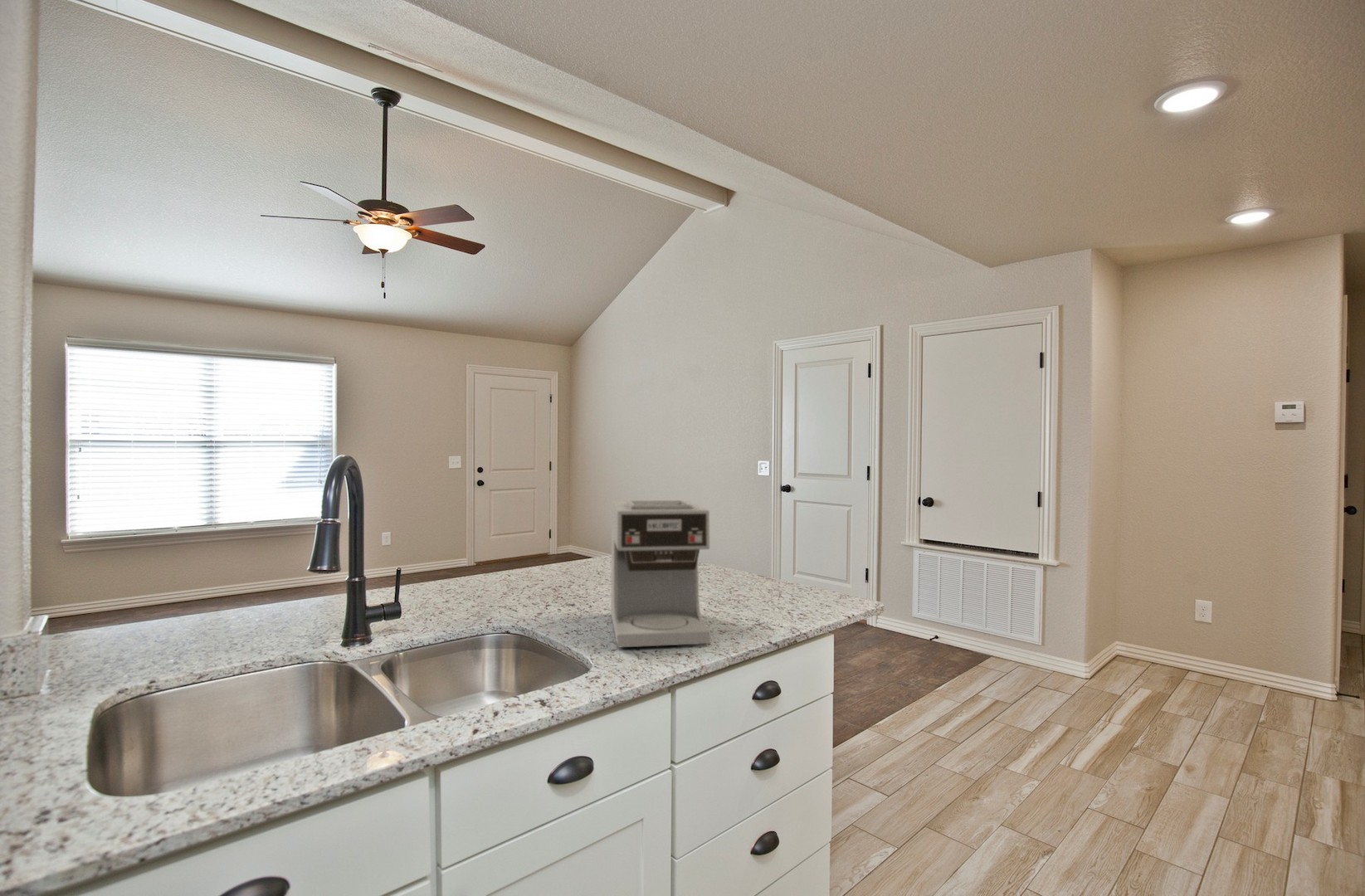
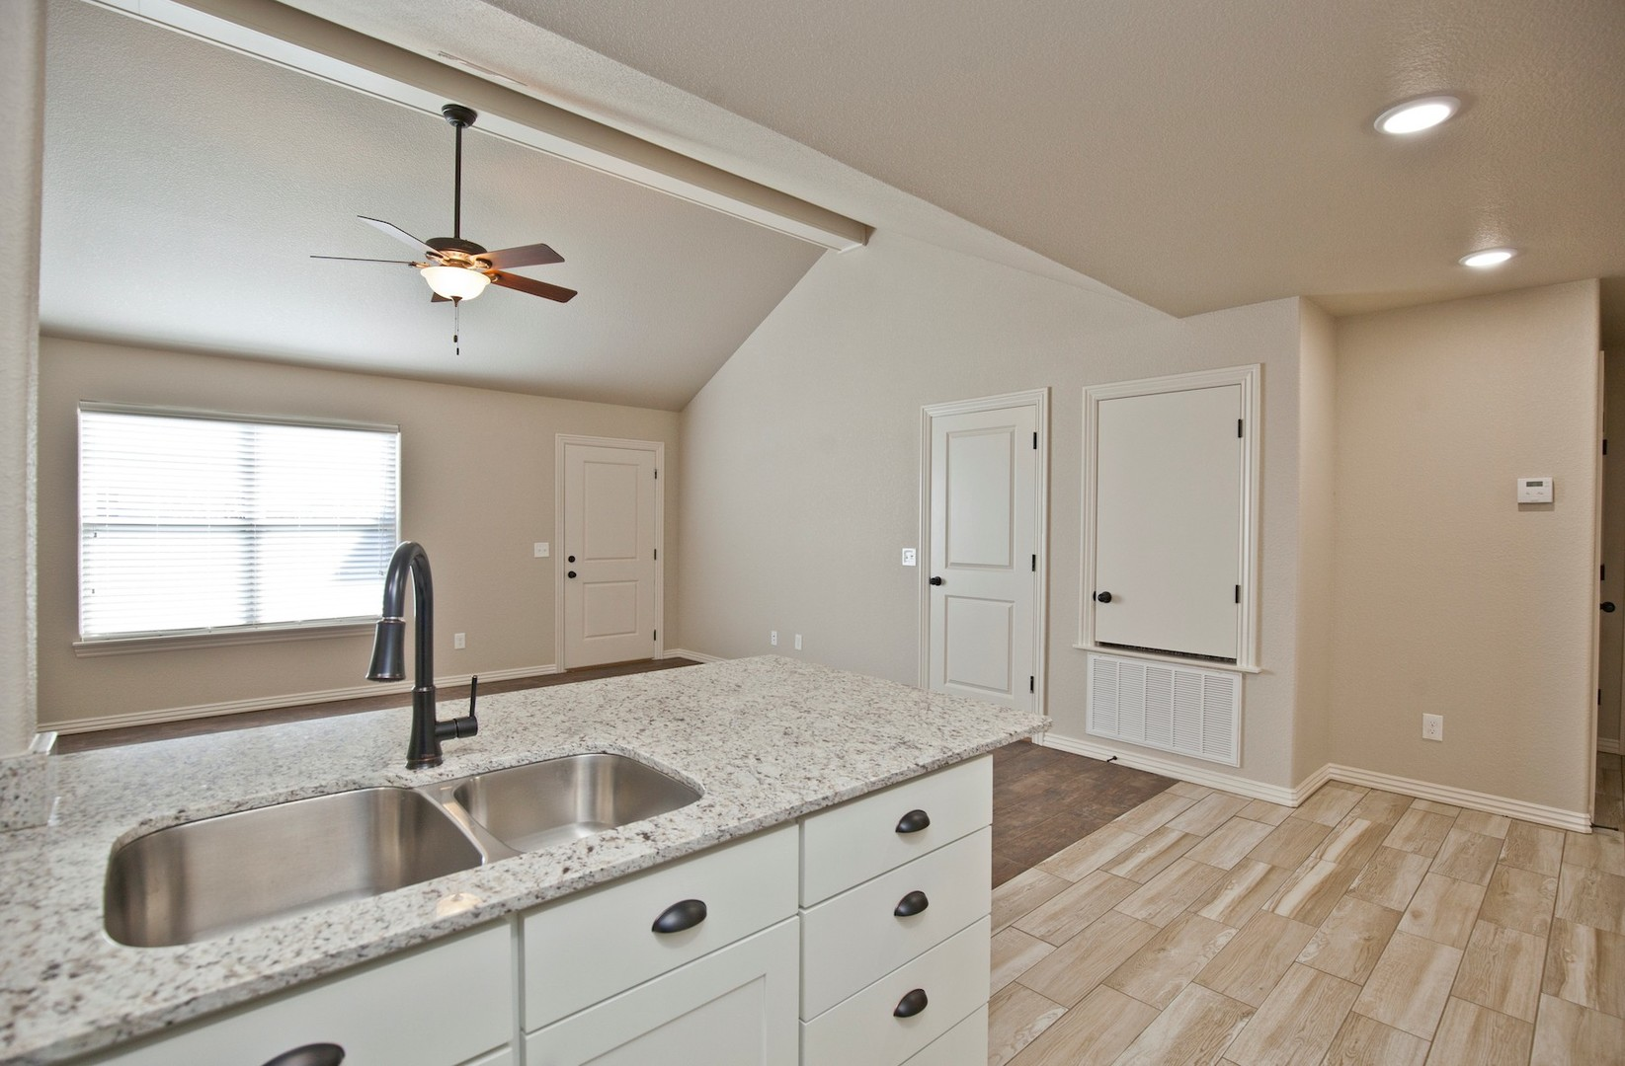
- coffee maker [610,499,712,649]
